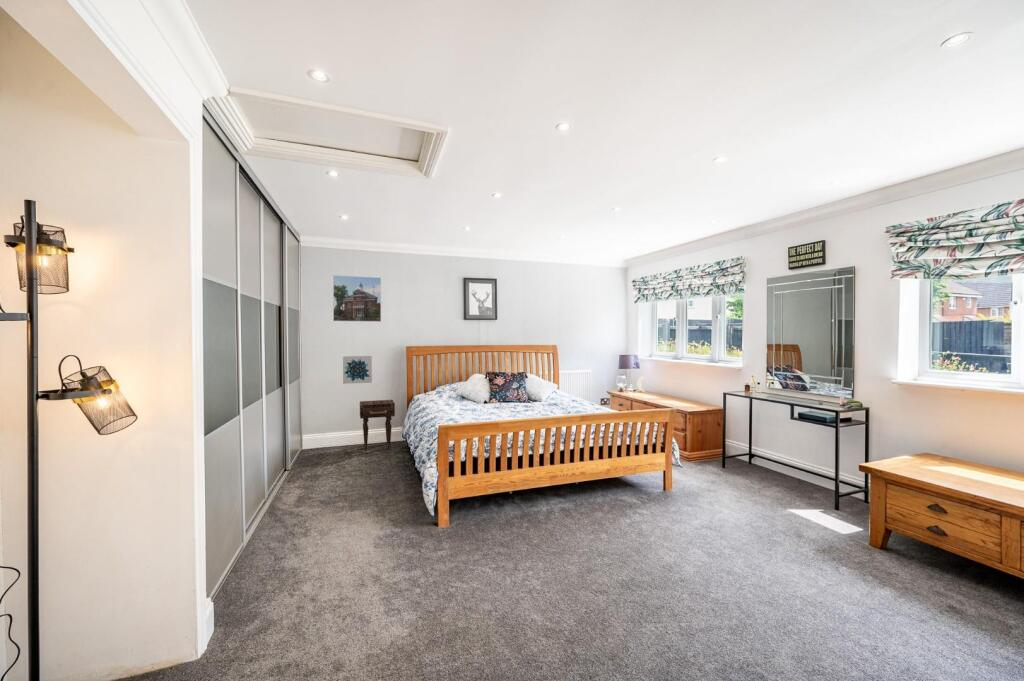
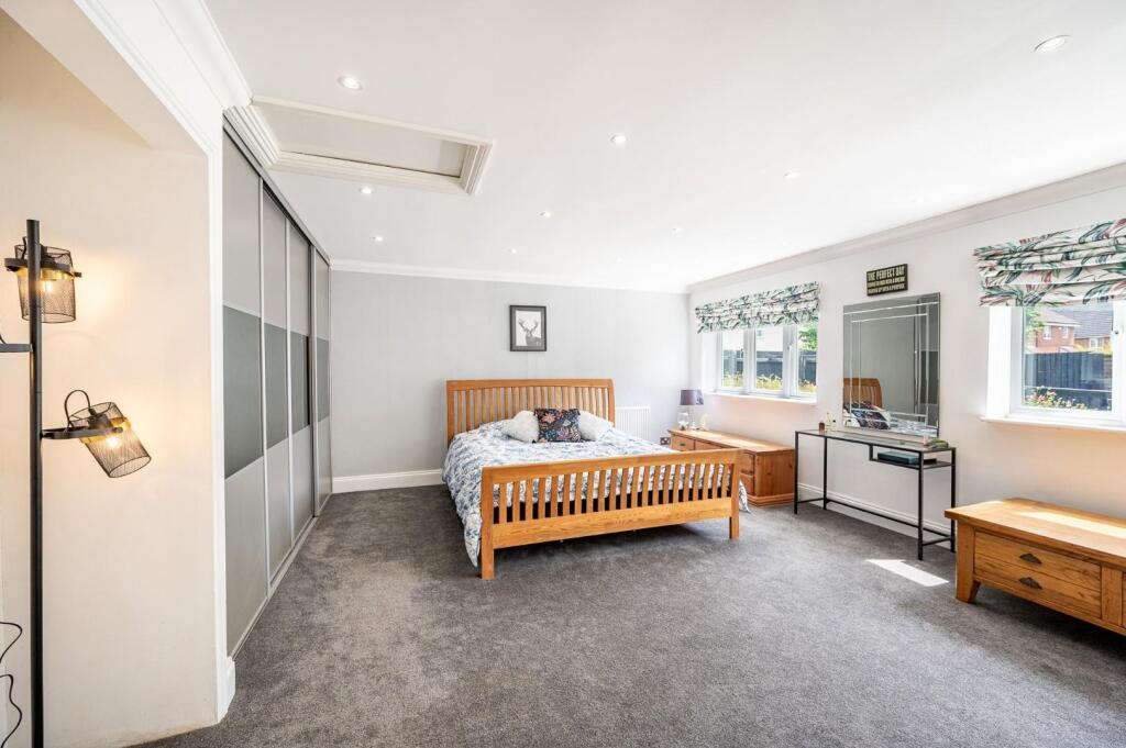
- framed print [332,274,382,323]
- wall art [342,355,373,385]
- nightstand [359,399,396,451]
